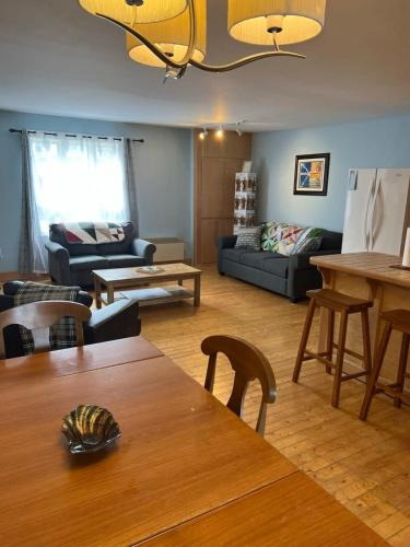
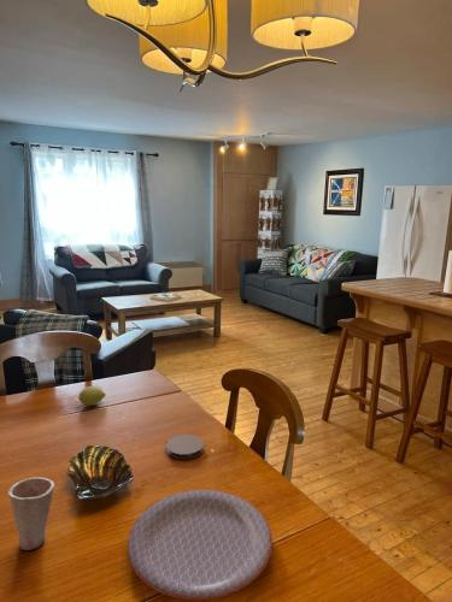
+ plate [127,489,274,601]
+ cup [7,477,55,551]
+ coaster [165,433,205,460]
+ fruit [77,385,107,407]
